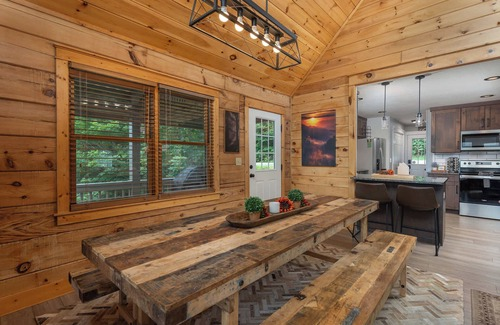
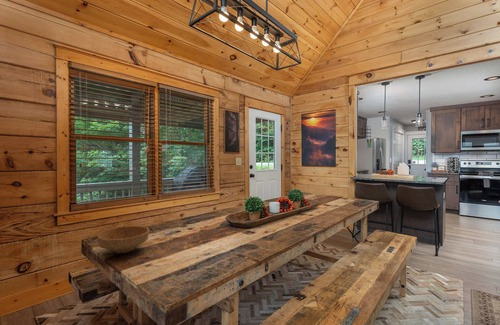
+ bowl [96,225,150,254]
